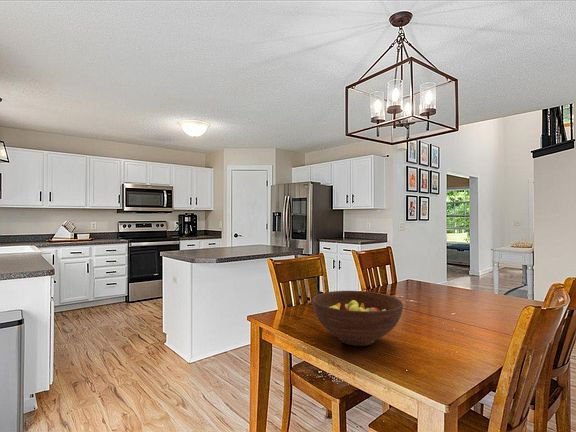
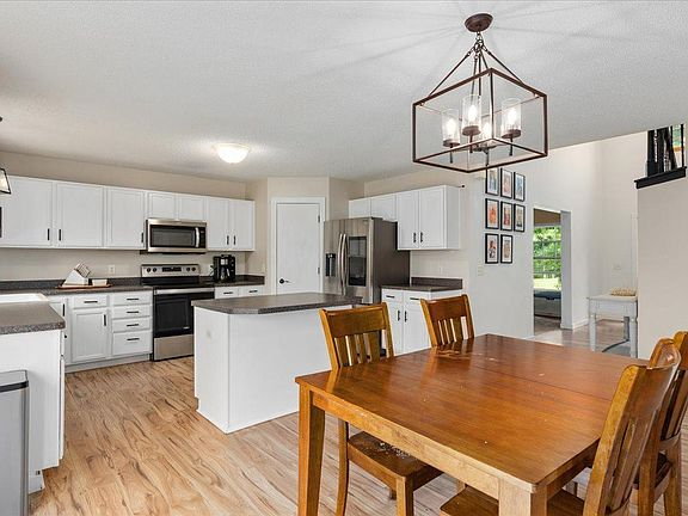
- fruit bowl [312,290,404,347]
